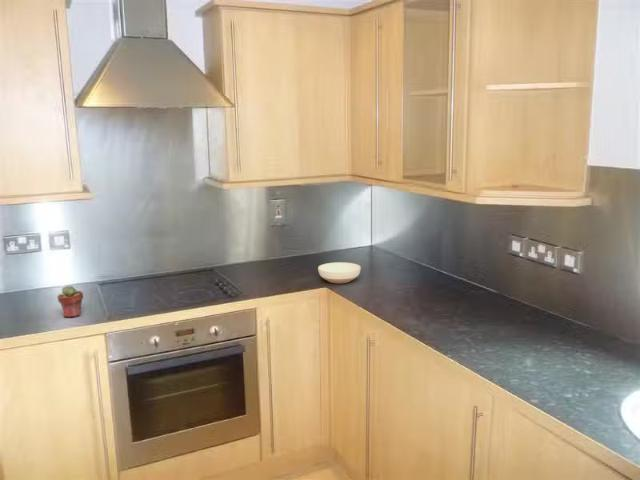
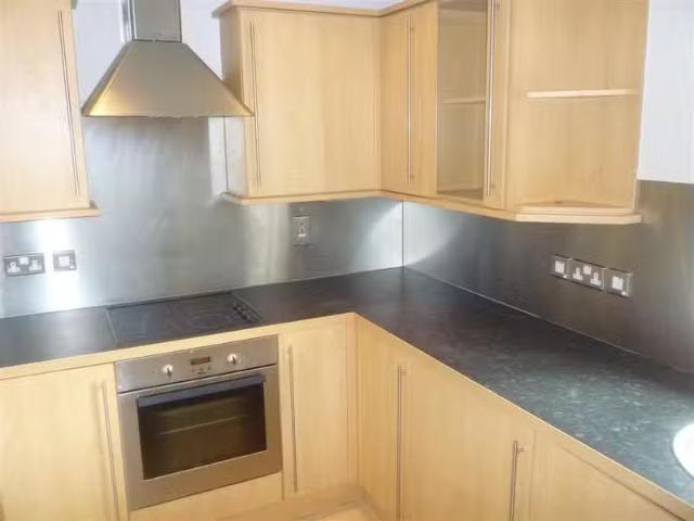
- potted succulent [56,285,84,318]
- bowl [317,261,362,284]
